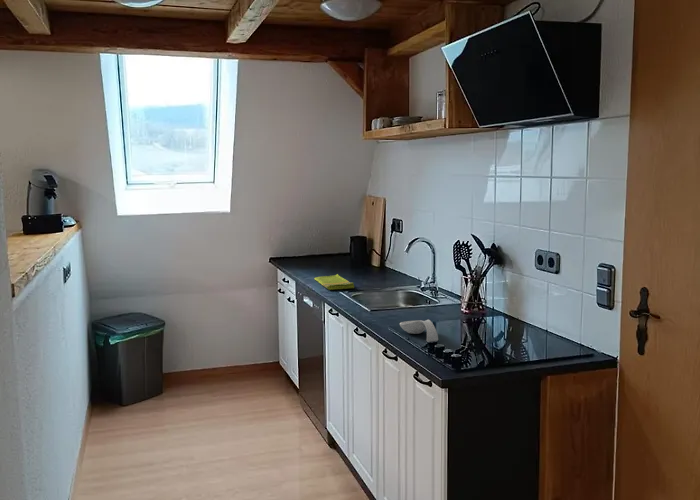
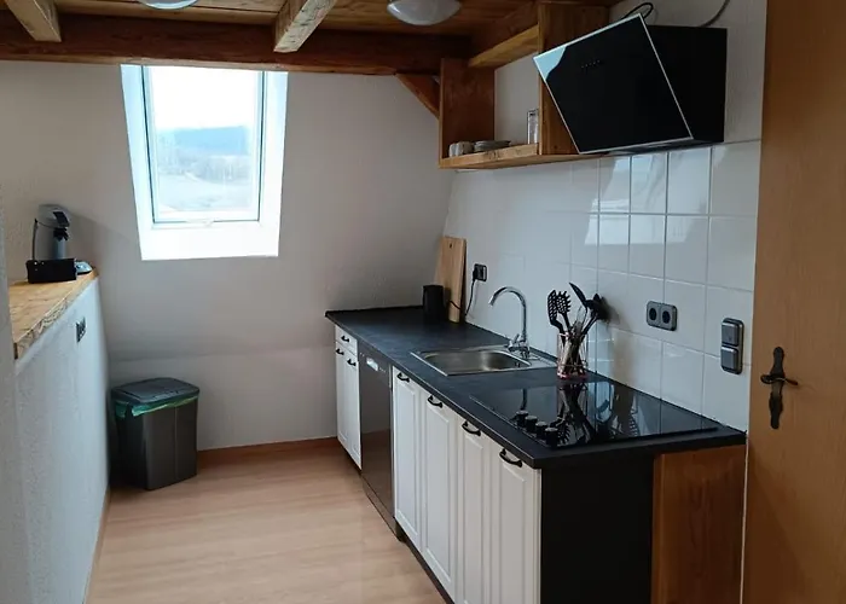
- spoon rest [399,319,439,343]
- dish towel [314,273,355,291]
